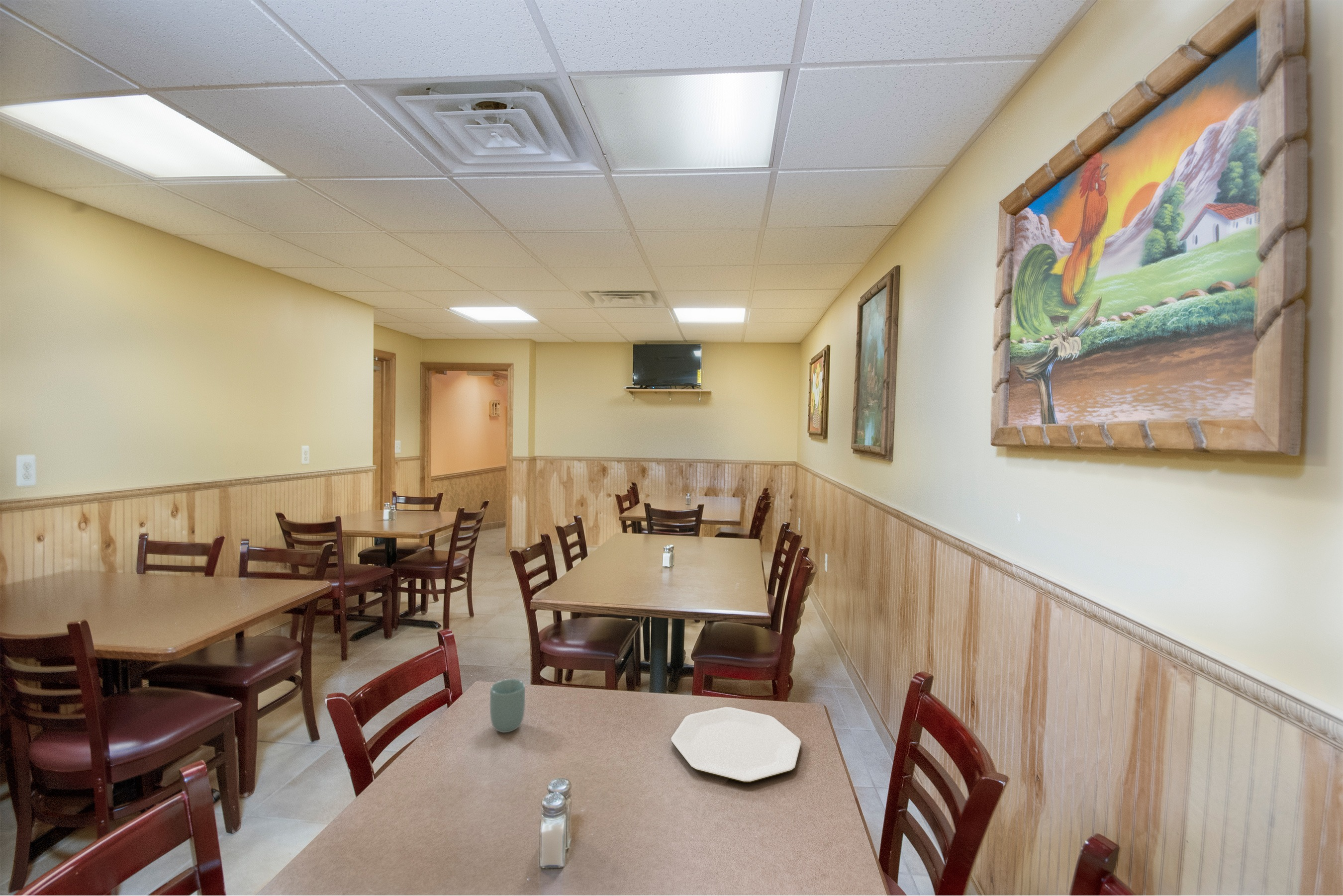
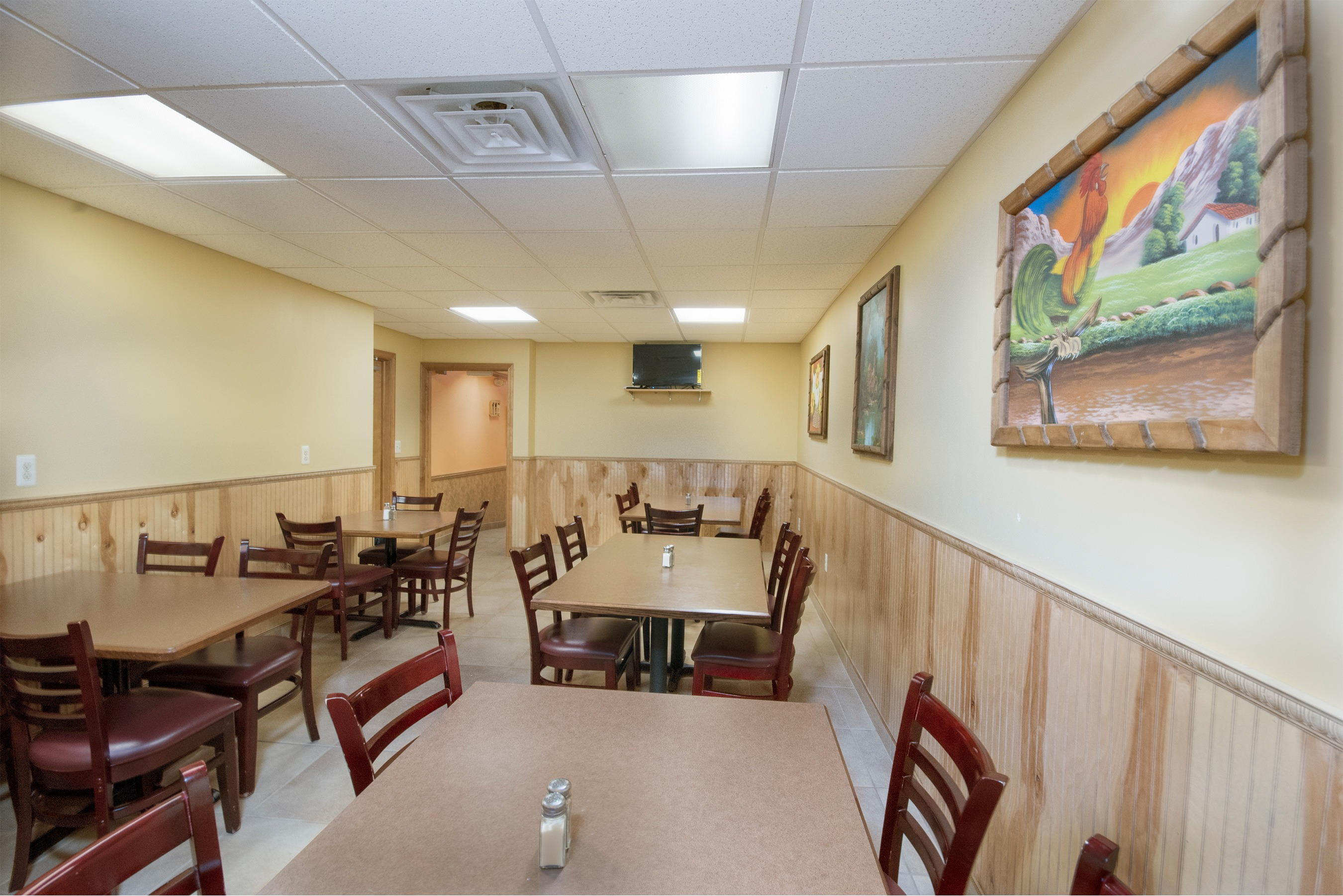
- cup [489,679,526,733]
- plate [671,707,802,783]
